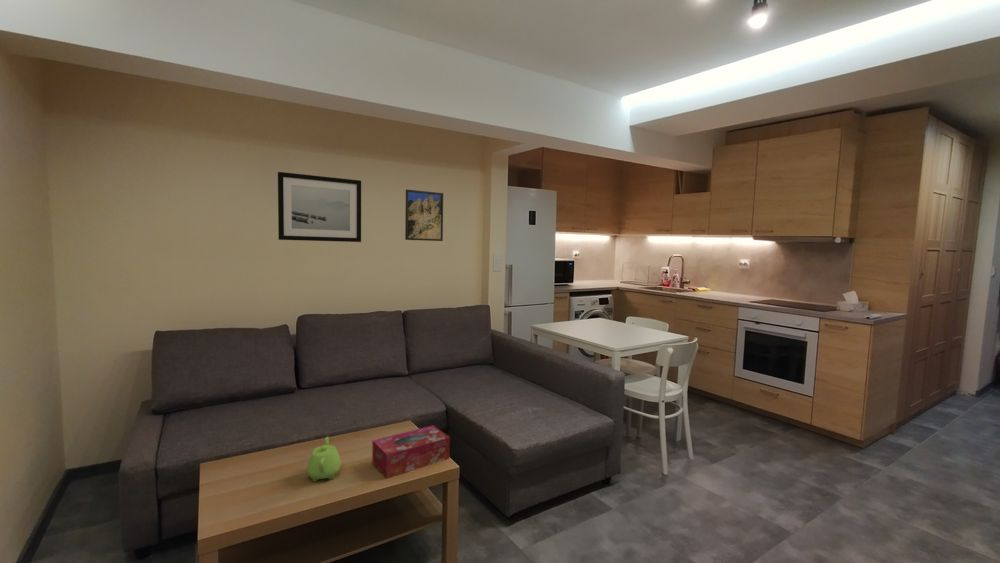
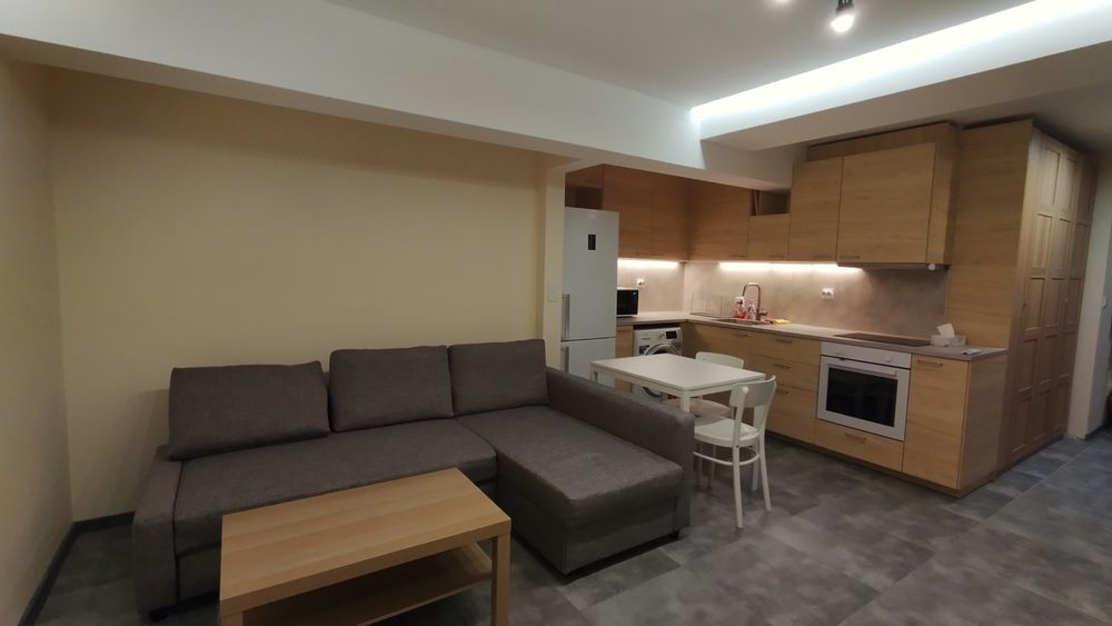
- wall art [277,171,362,243]
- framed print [404,189,444,242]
- teapot [306,436,342,482]
- tissue box [371,425,451,479]
